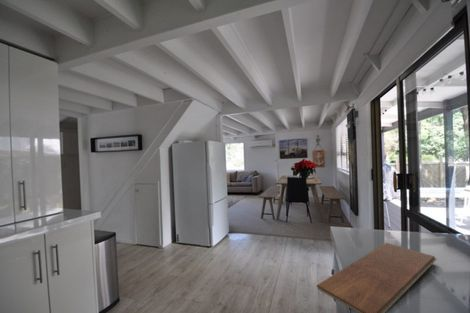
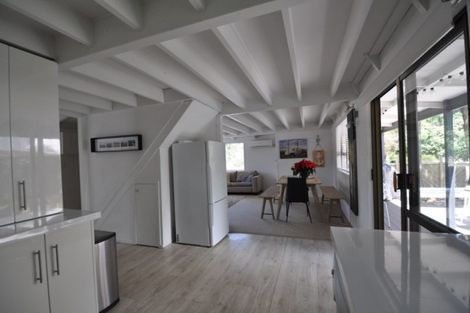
- chopping board [316,242,438,313]
